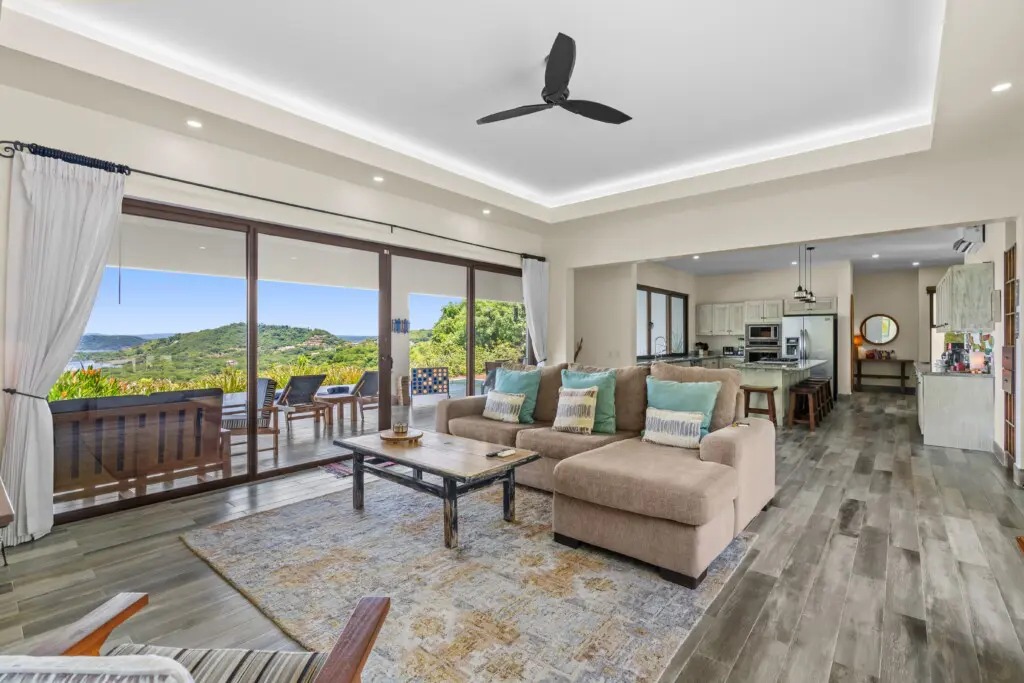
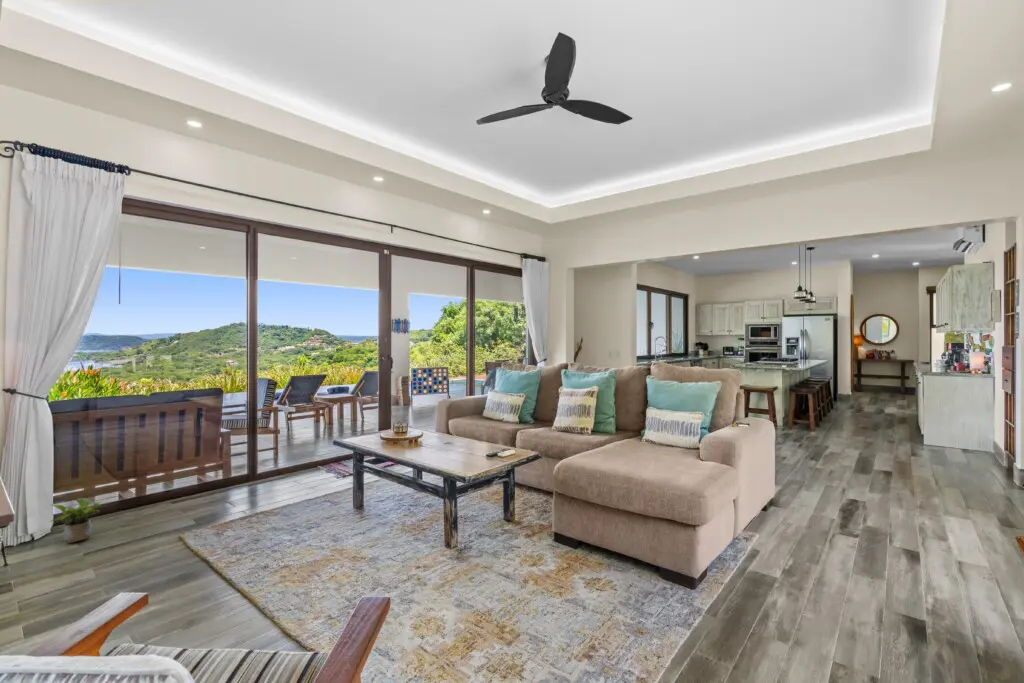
+ potted plant [49,497,104,544]
